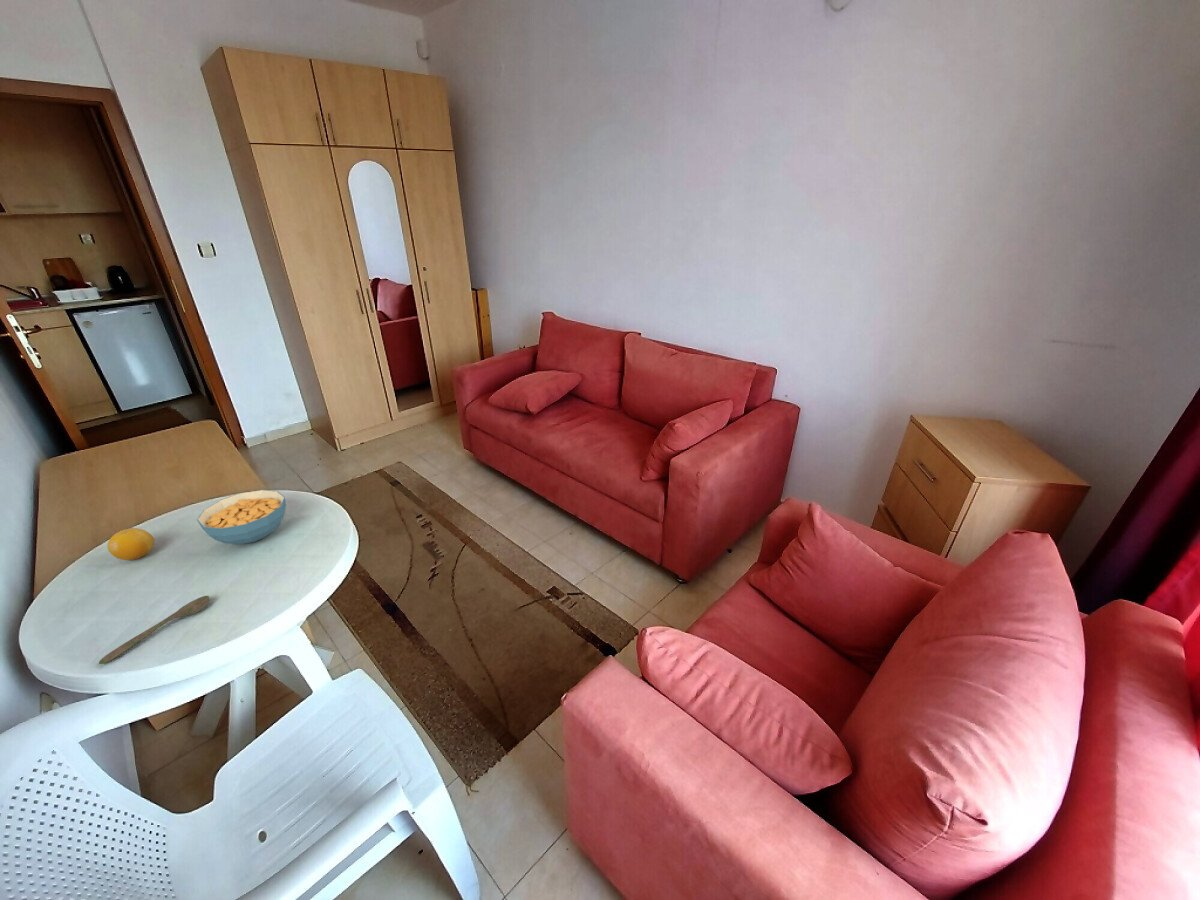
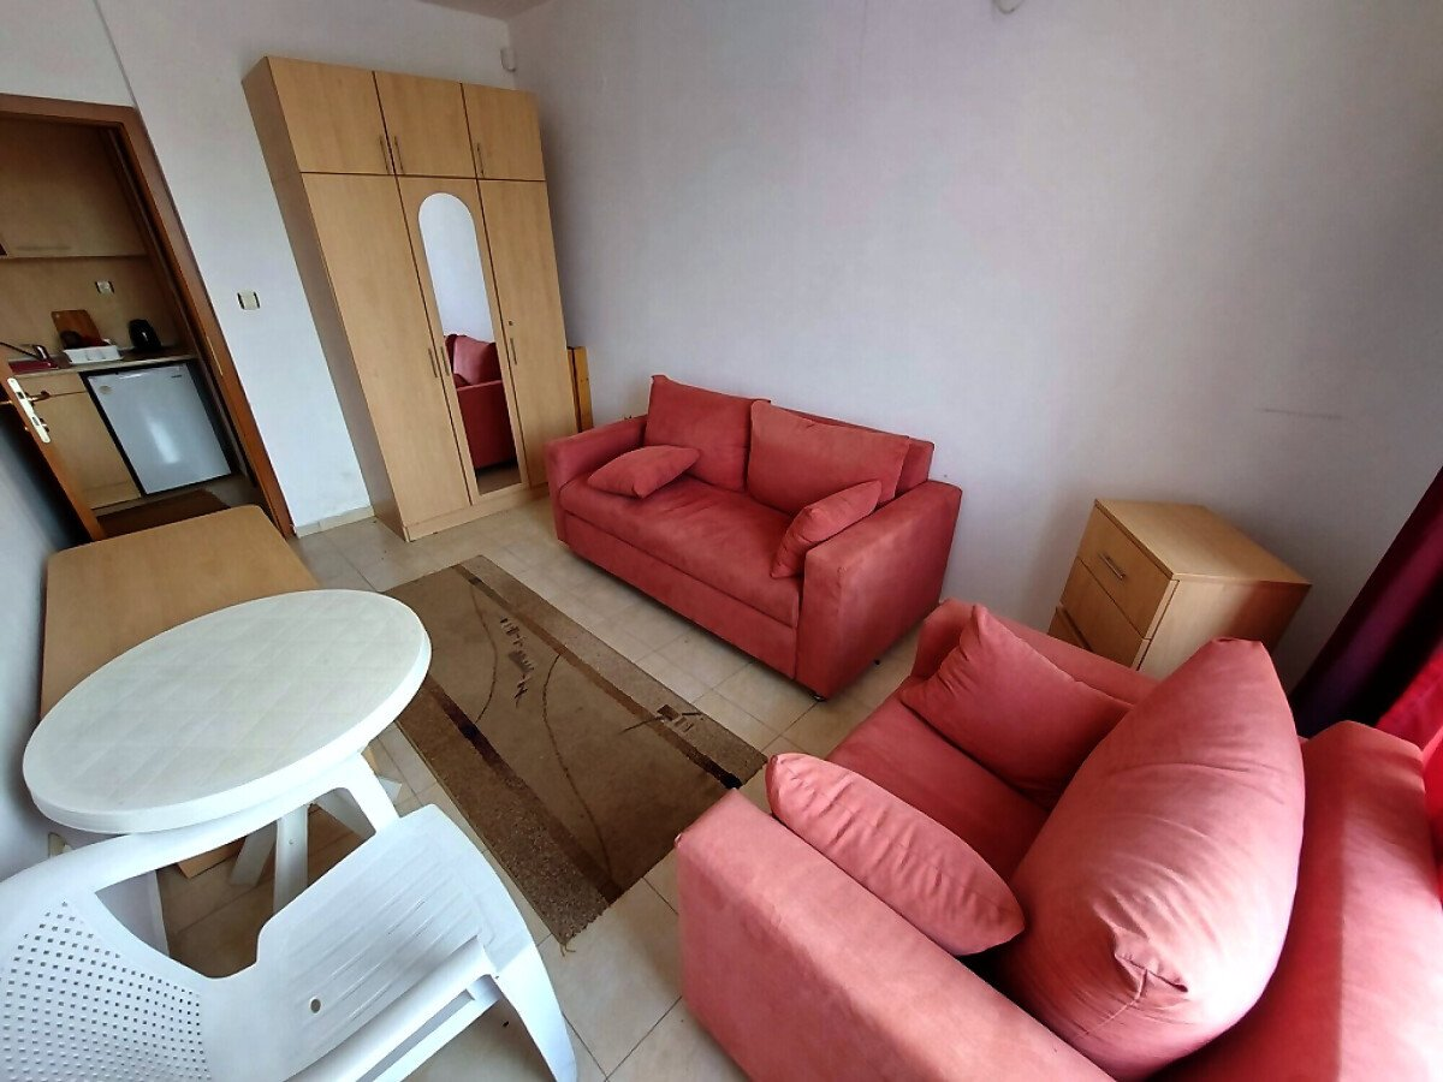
- cereal bowl [196,489,287,545]
- fruit [107,527,155,561]
- spoon [98,595,211,665]
